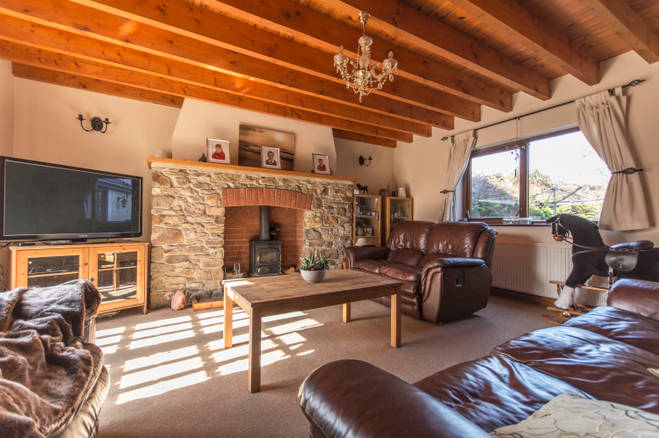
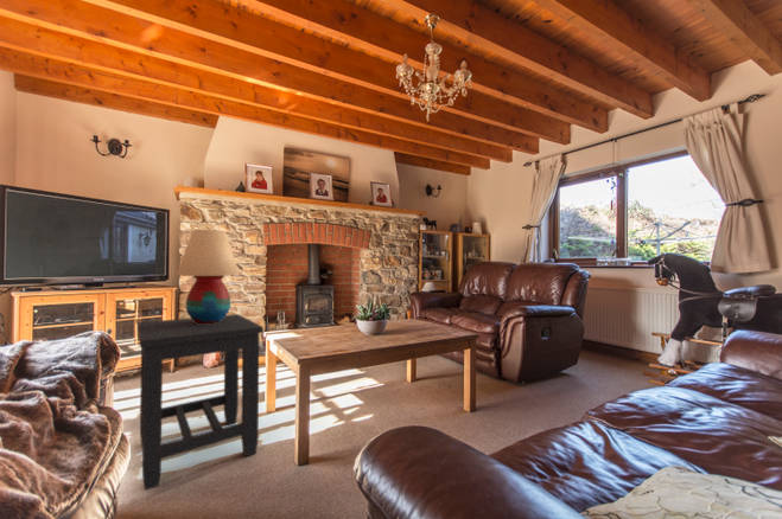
+ table lamp [176,229,241,323]
+ side table [136,313,265,492]
